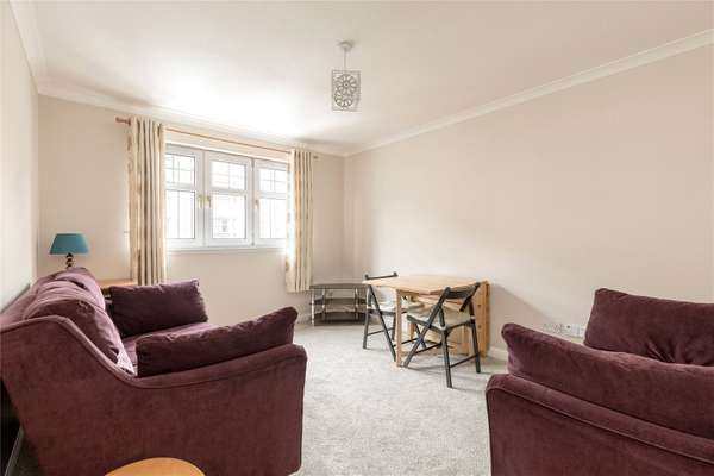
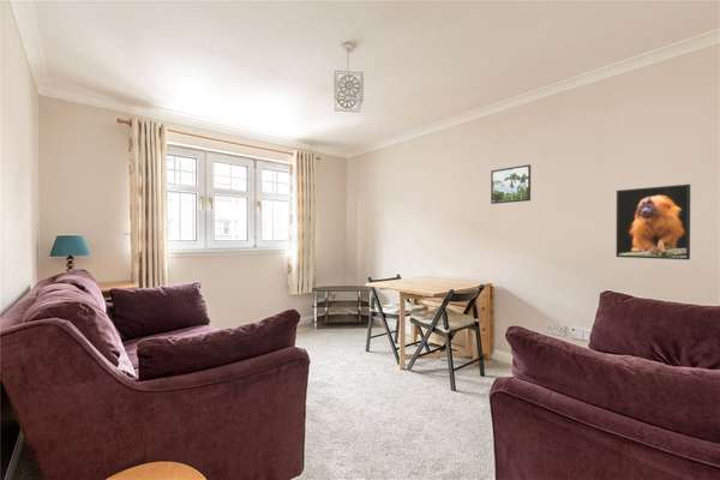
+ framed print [614,184,691,260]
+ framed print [490,163,532,205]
